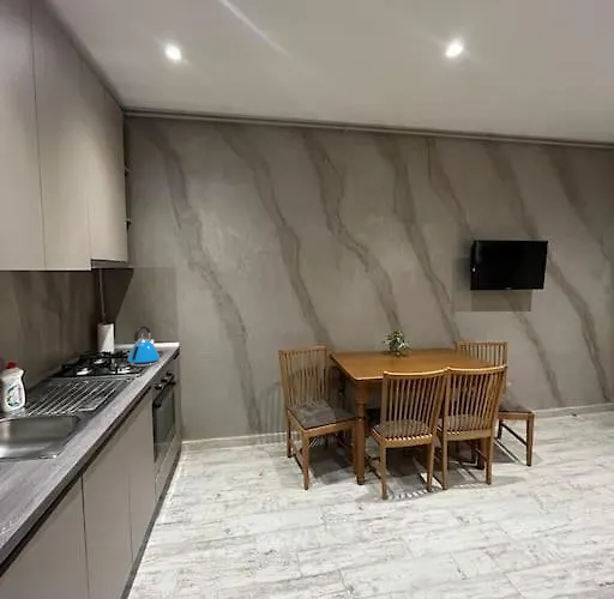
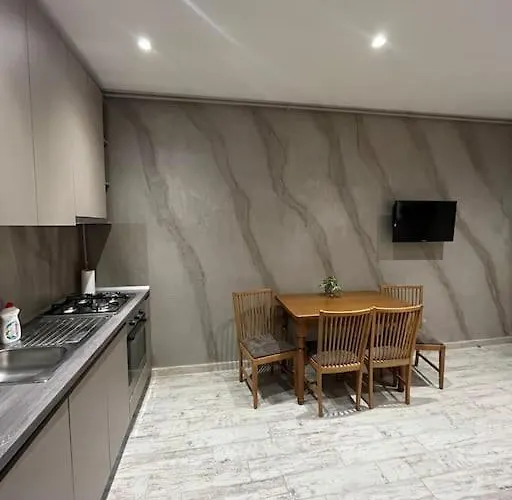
- kettle [126,325,161,368]
